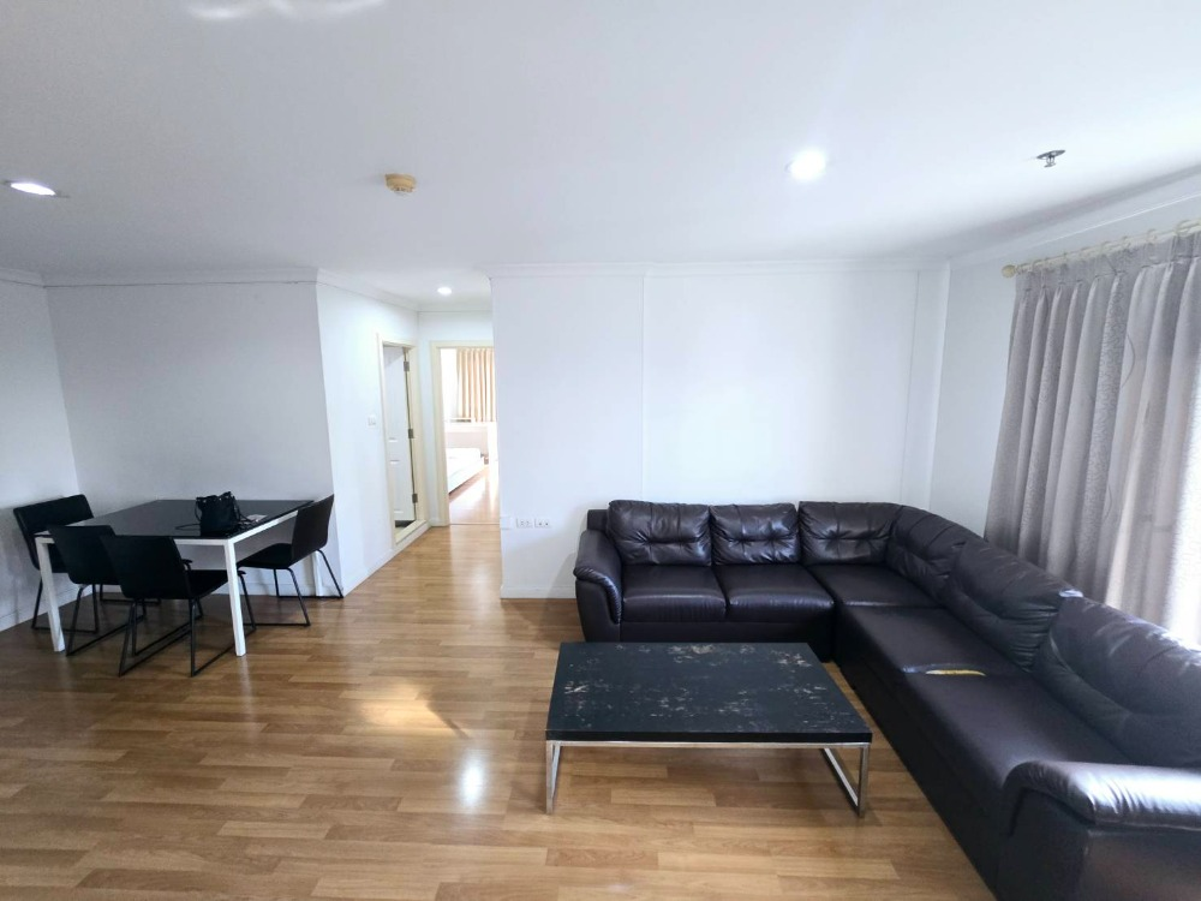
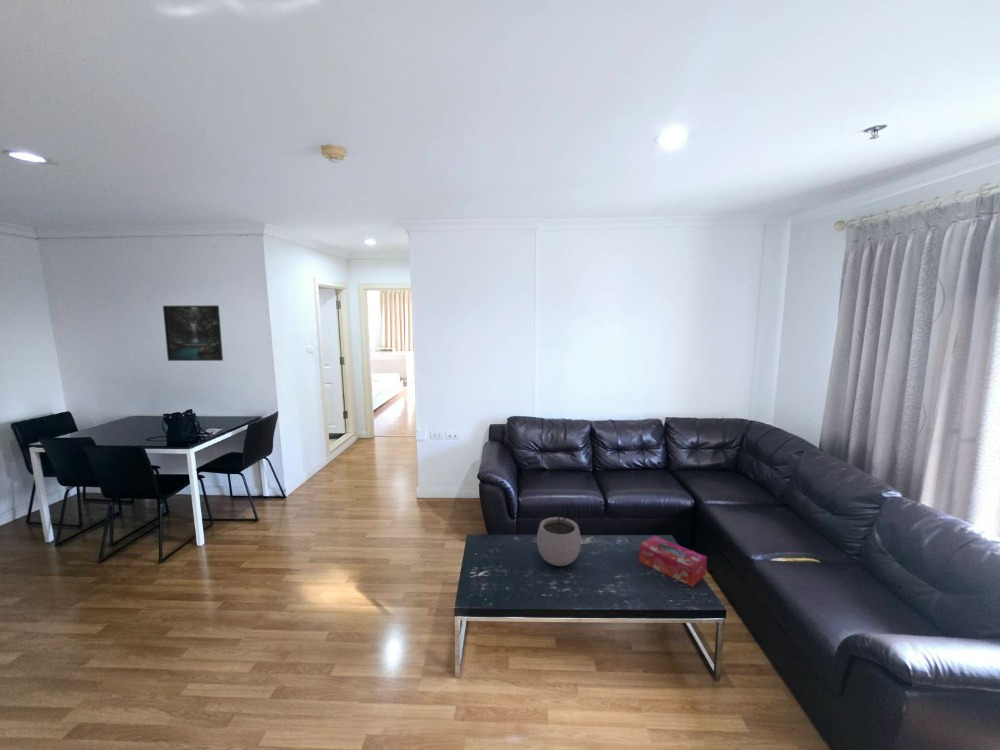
+ tissue box [638,534,708,588]
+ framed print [162,304,224,362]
+ plant pot [536,508,582,567]
